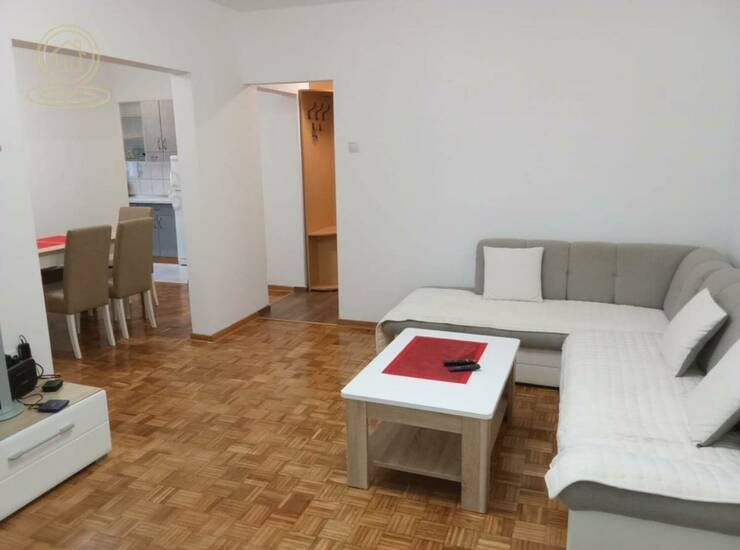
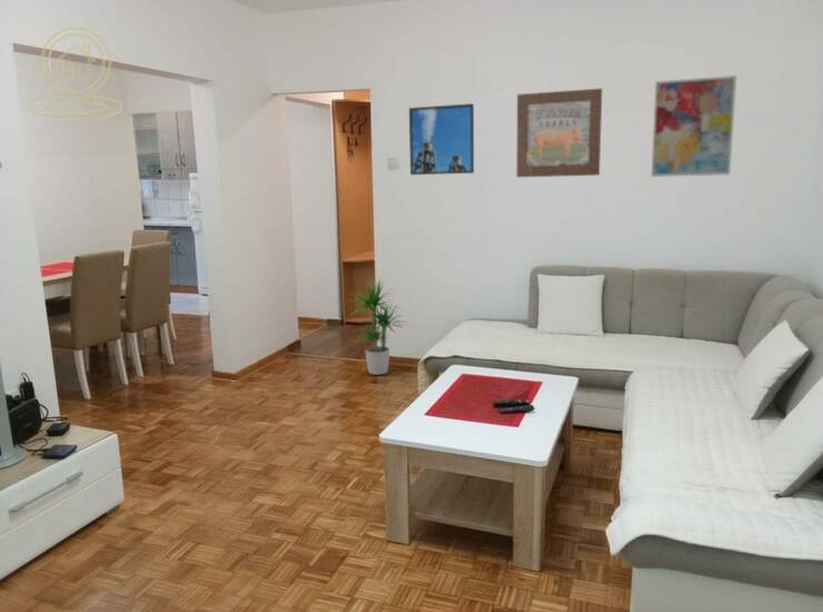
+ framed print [408,102,475,176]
+ potted plant [344,277,409,376]
+ wall art [516,87,603,178]
+ wall art [651,75,737,178]
